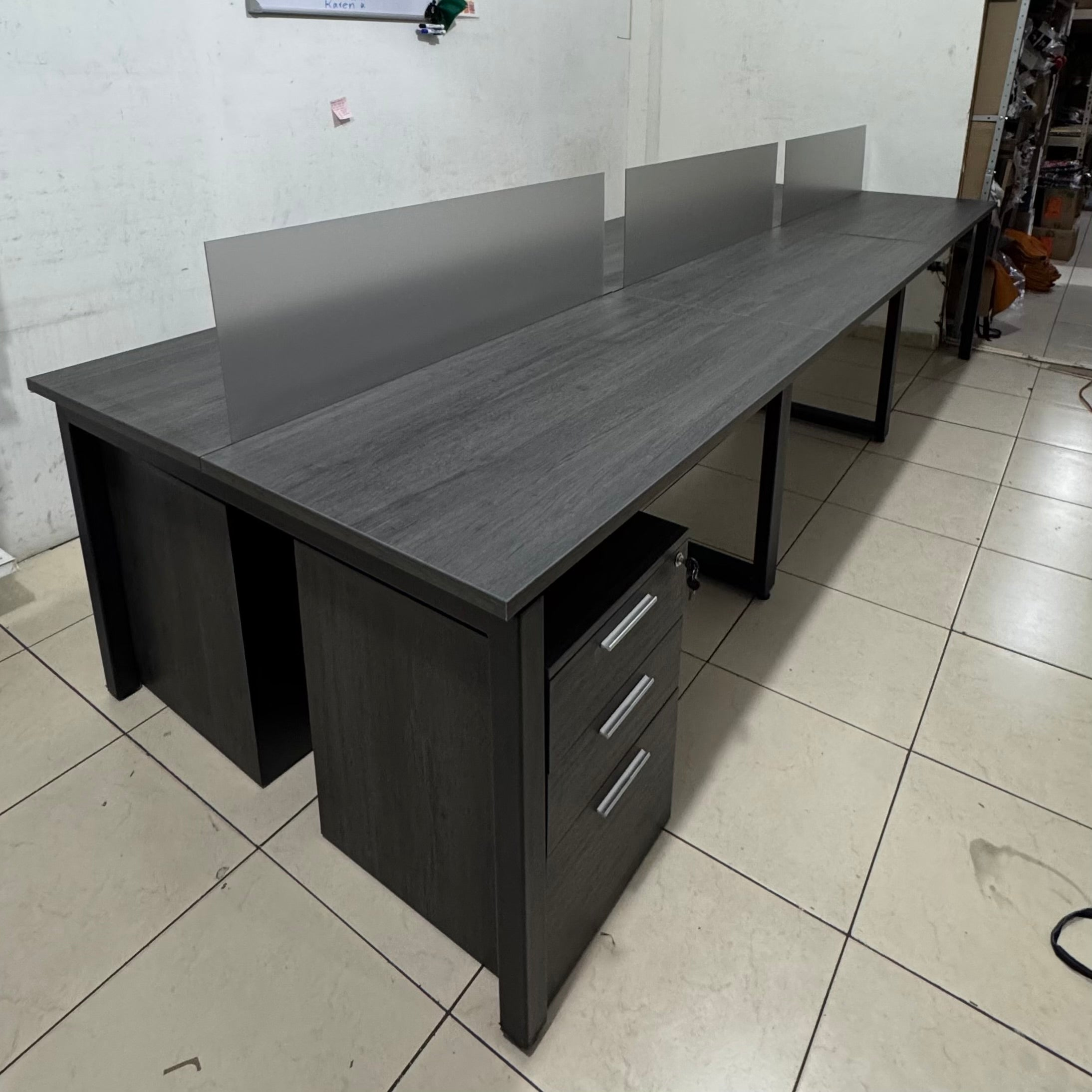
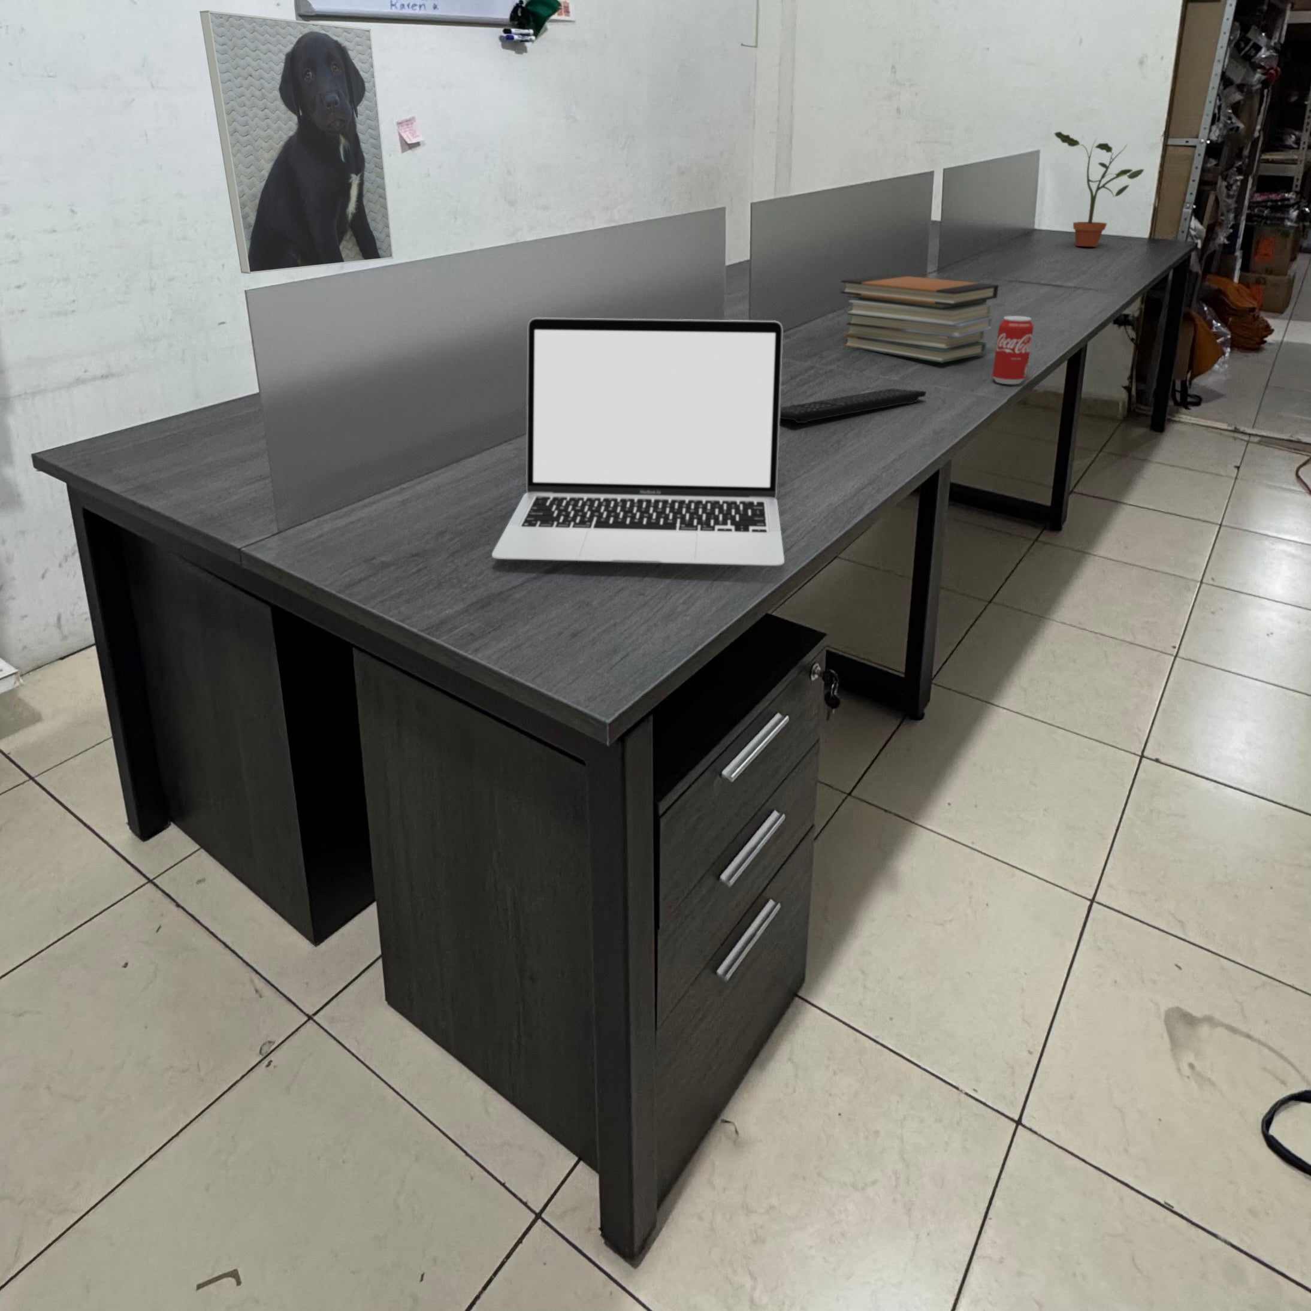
+ book stack [840,274,999,364]
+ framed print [199,10,394,275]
+ keyboard [779,388,927,424]
+ potted plant [1054,131,1145,247]
+ beverage can [992,316,1034,384]
+ laptop [491,317,785,567]
